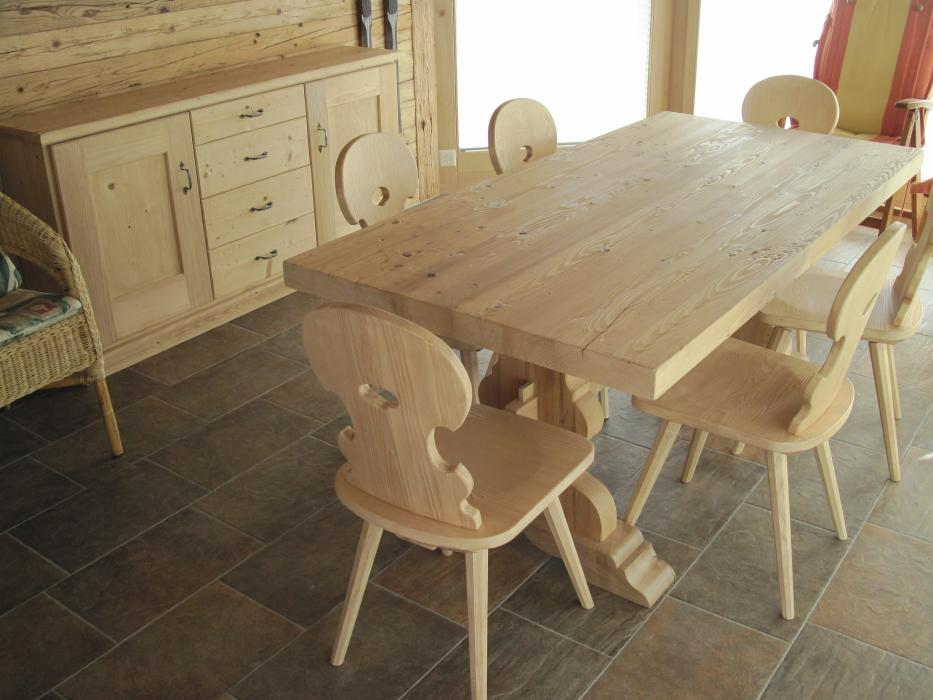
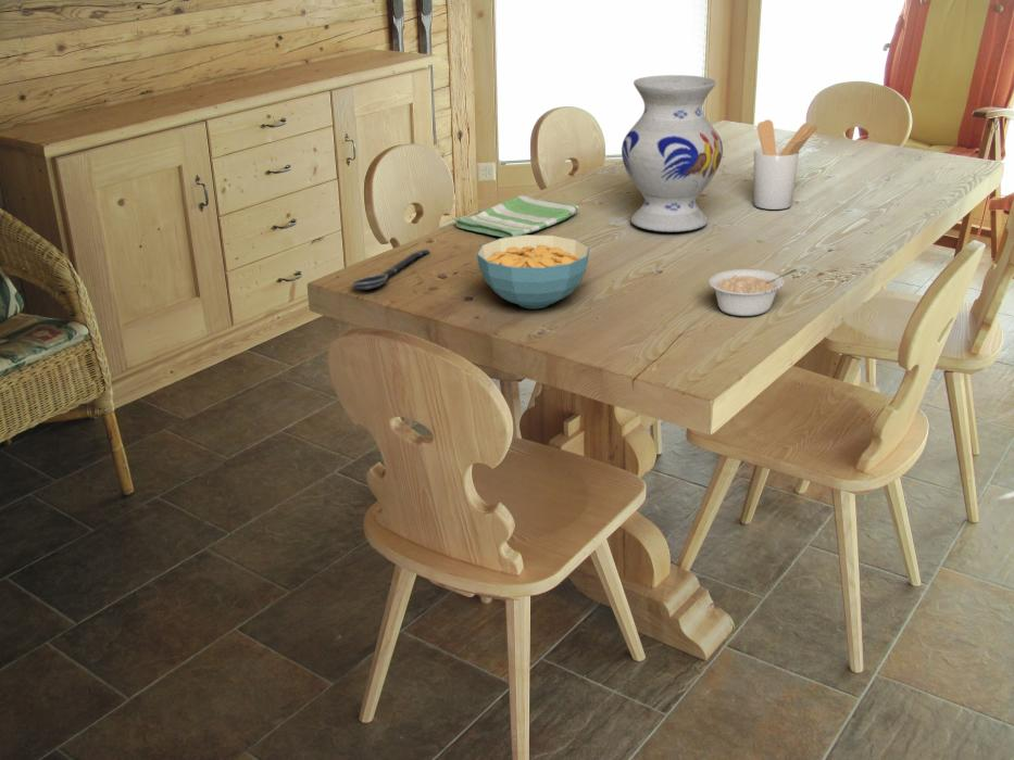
+ legume [708,268,798,317]
+ vase [621,74,724,233]
+ utensil holder [753,118,819,211]
+ spoon [350,248,431,291]
+ dish towel [453,194,580,238]
+ cereal bowl [476,235,590,309]
